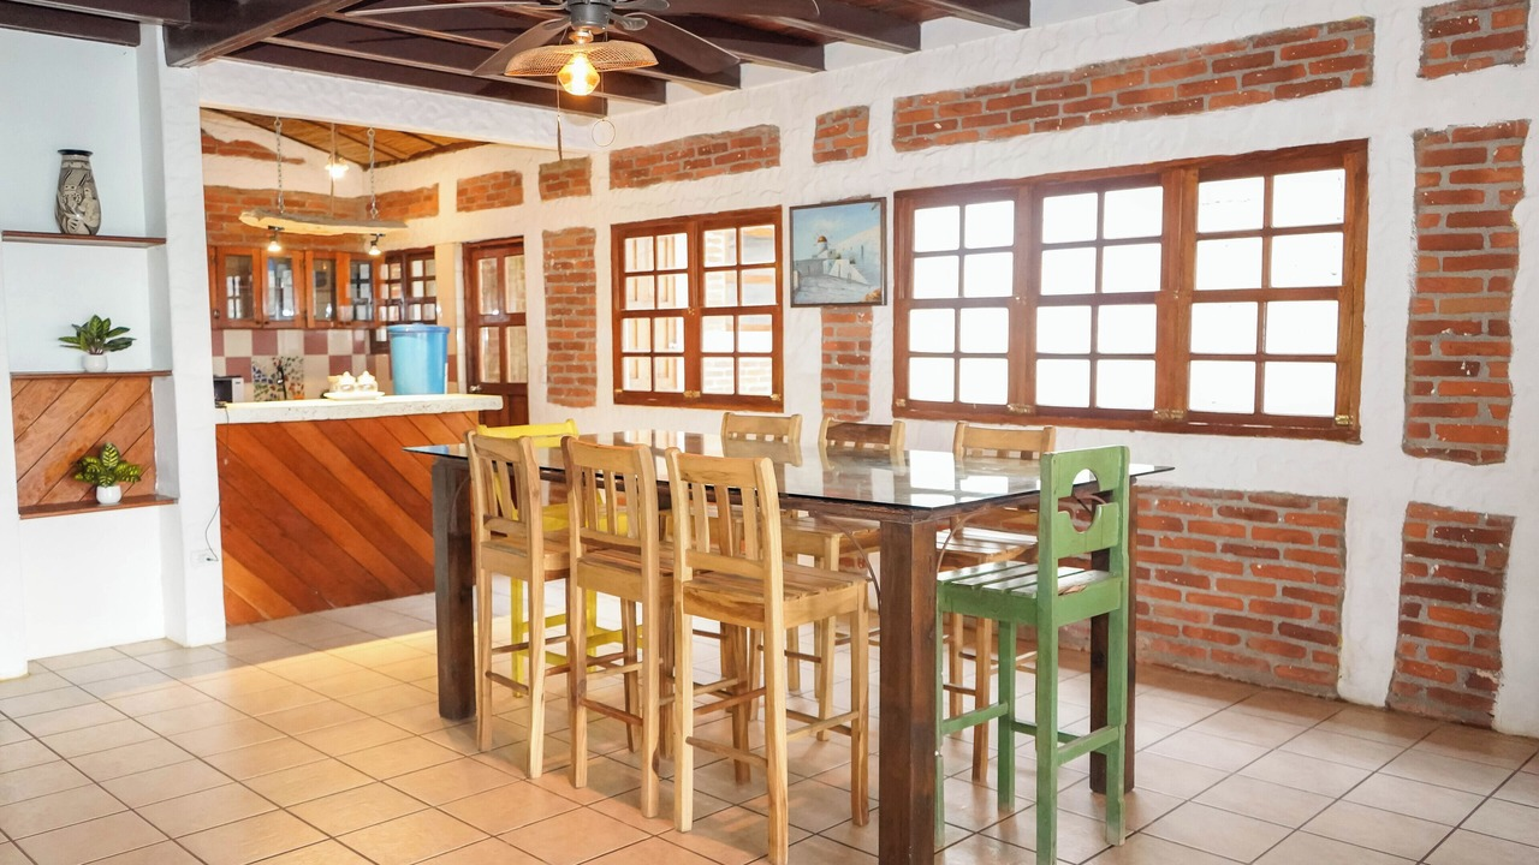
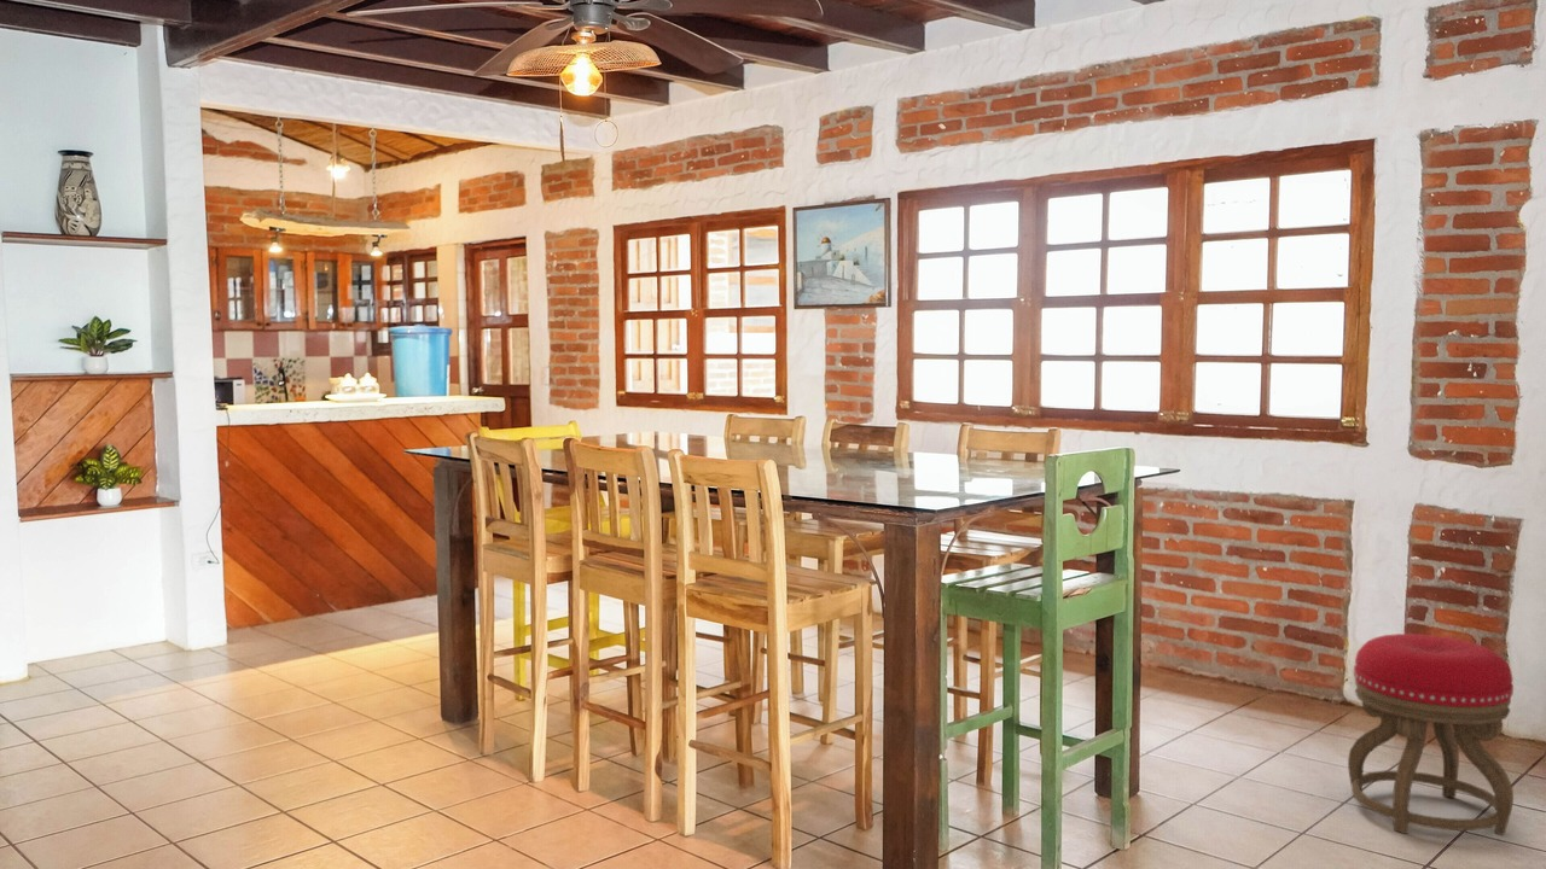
+ stool [1347,632,1515,836]
